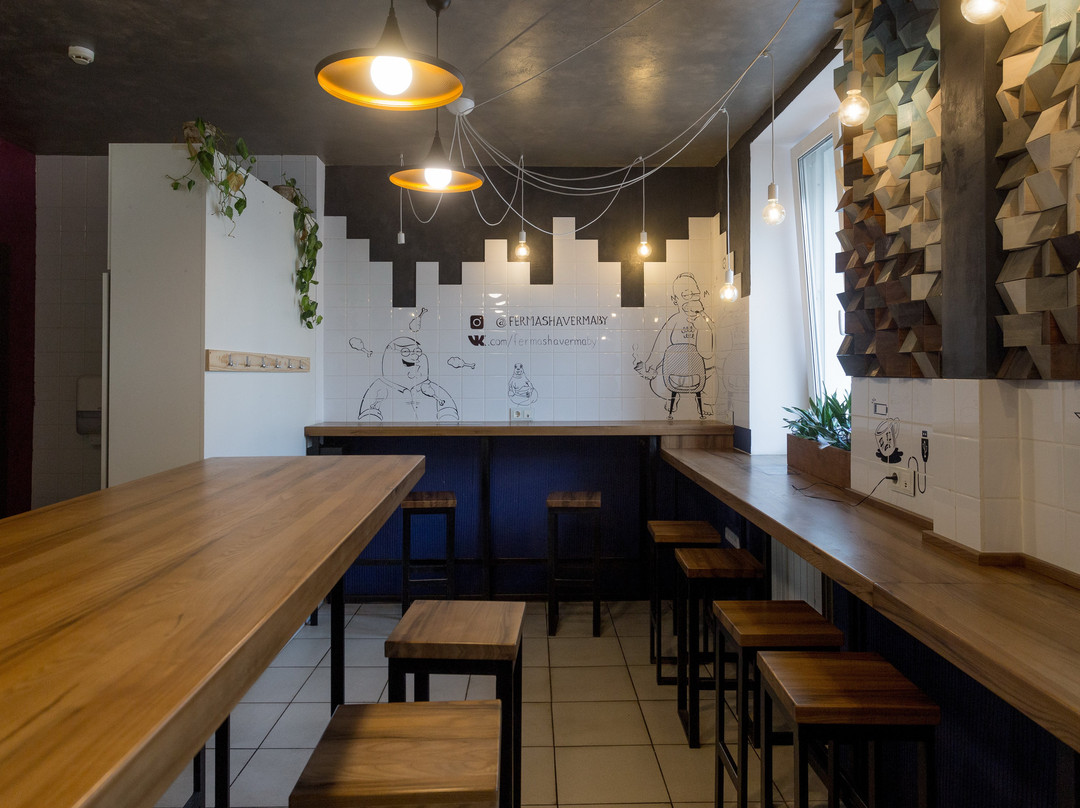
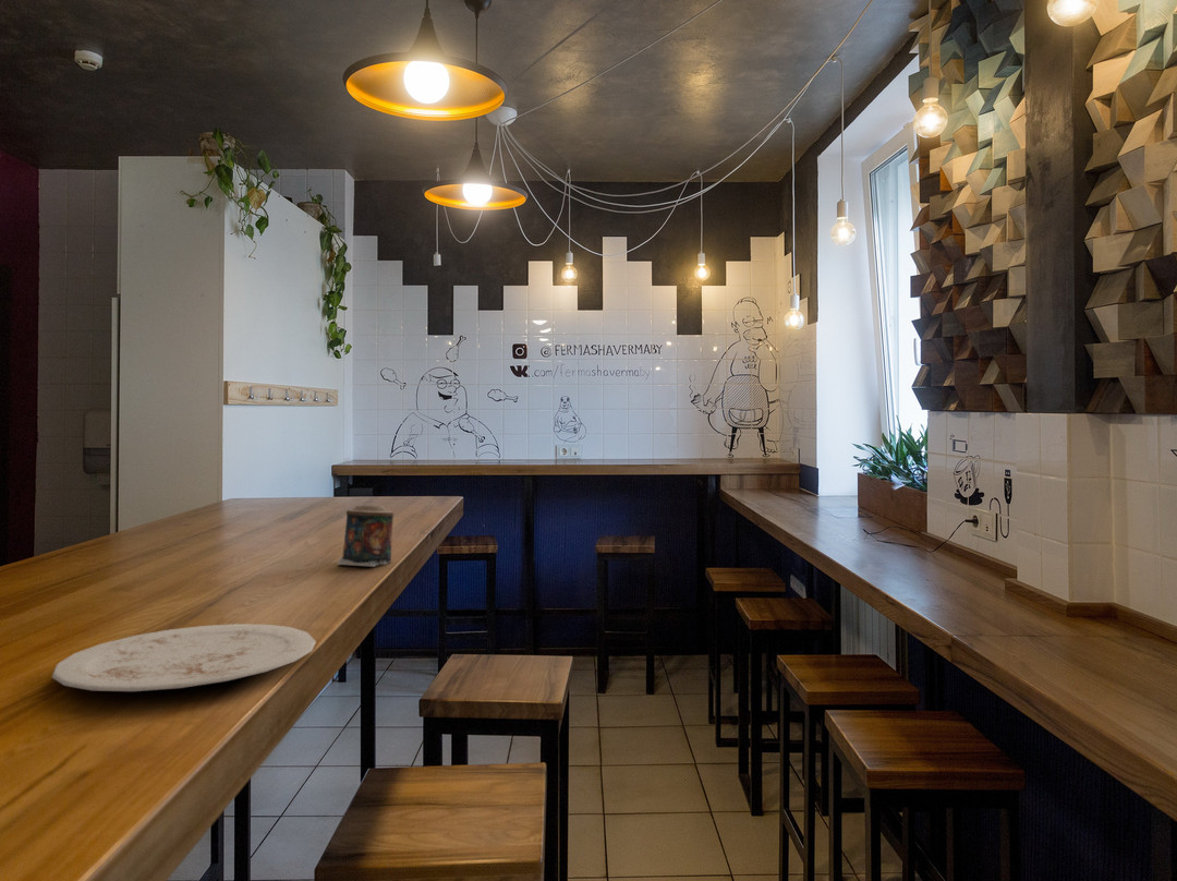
+ plate [51,623,317,692]
+ candle [337,504,395,568]
